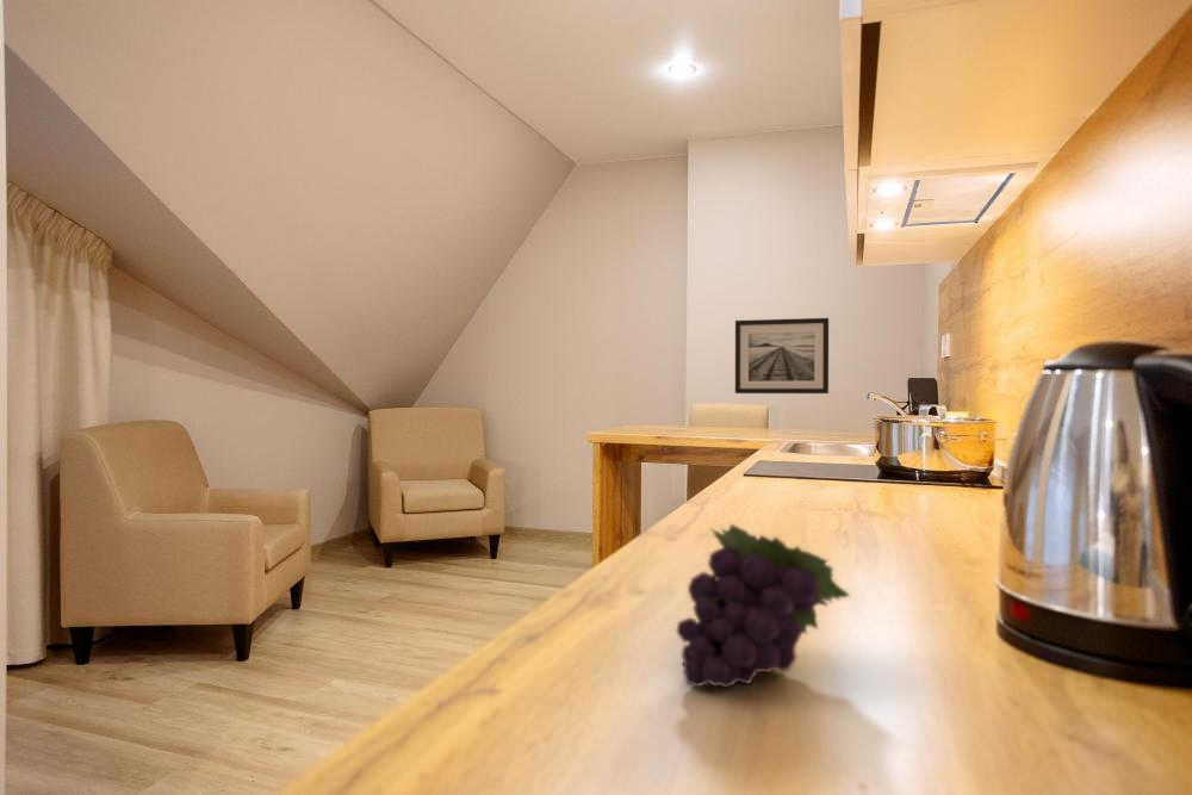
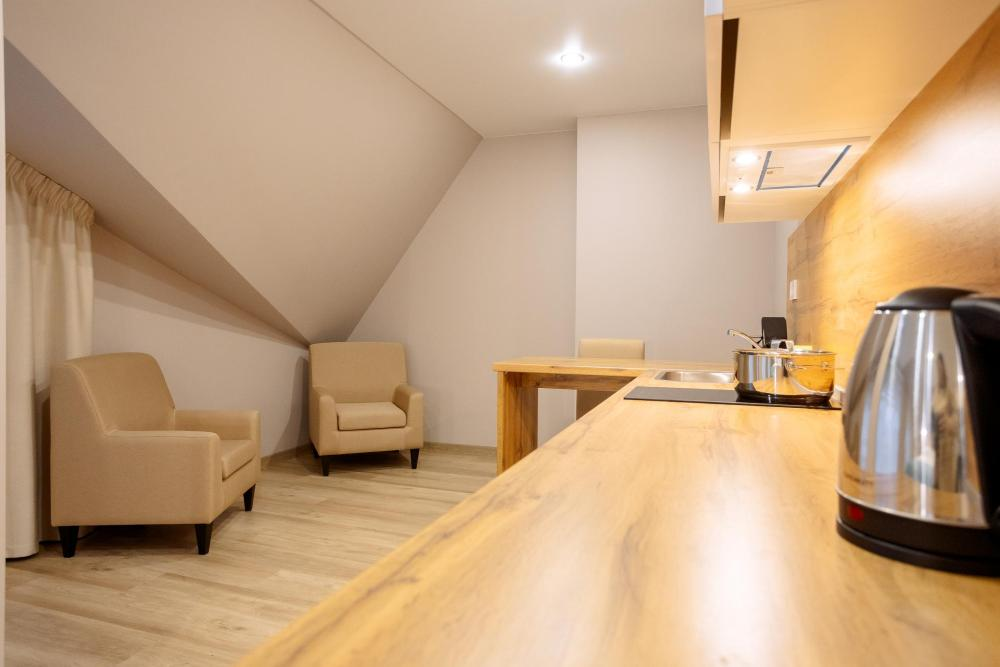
- wall art [734,317,830,395]
- fruit [675,523,851,689]
